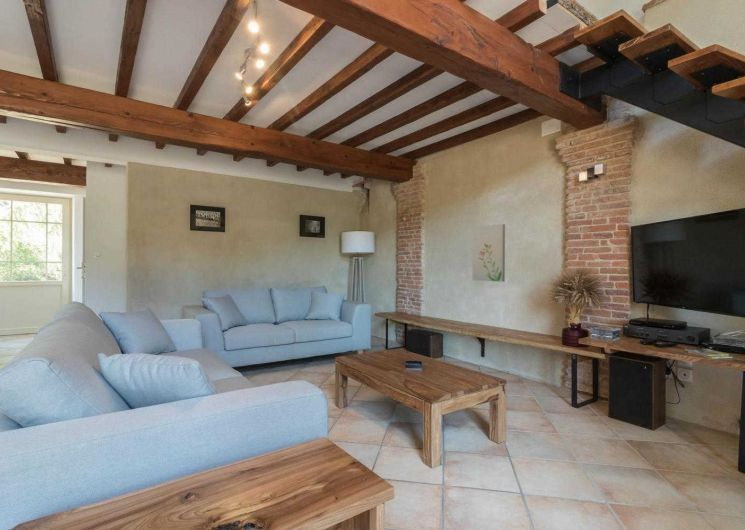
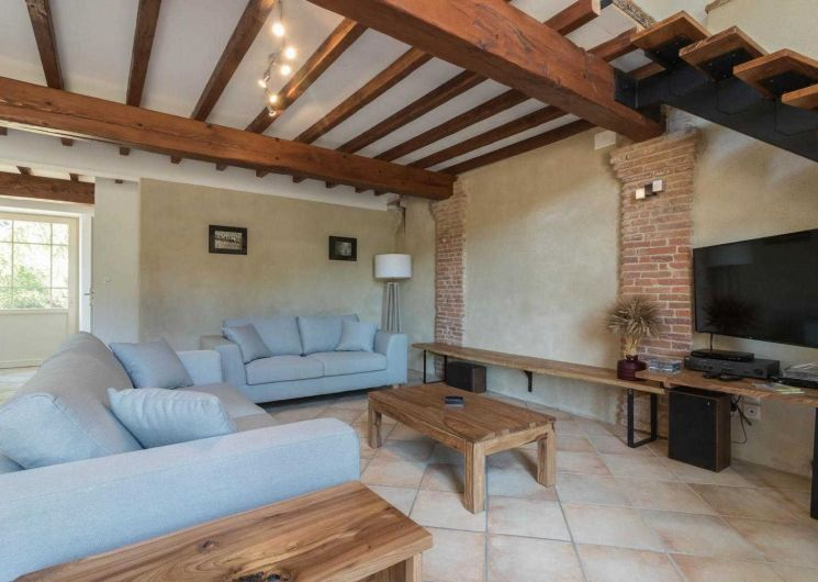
- wall art [471,223,506,283]
